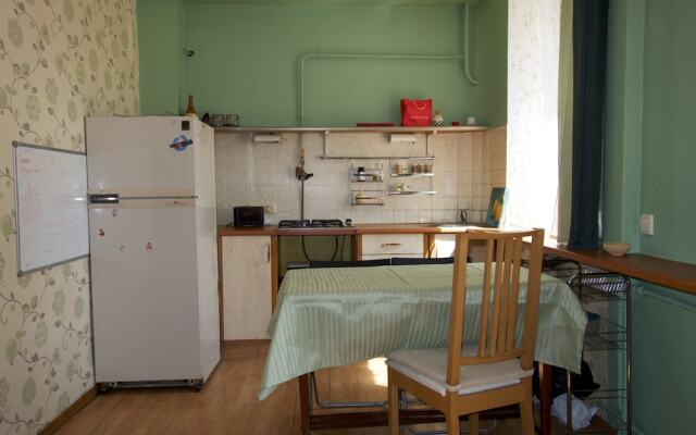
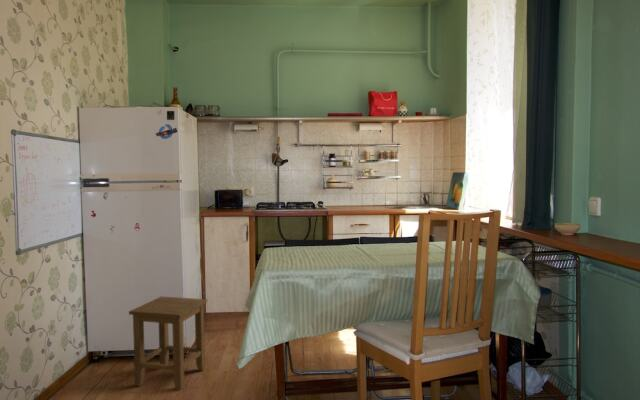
+ stool [128,295,208,391]
